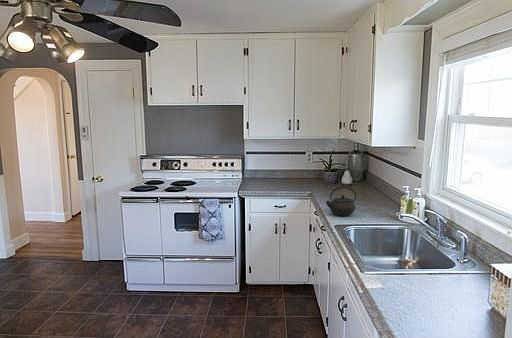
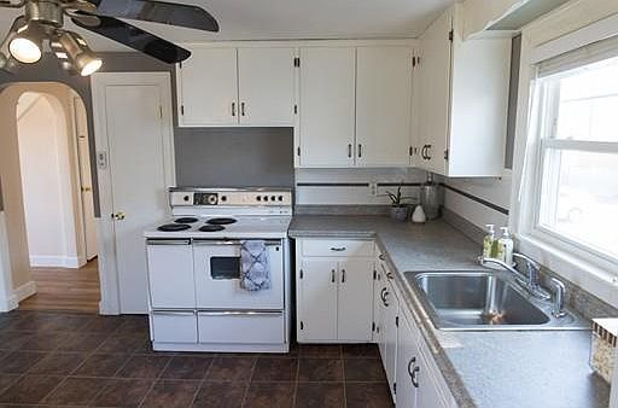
- kettle [325,185,357,217]
